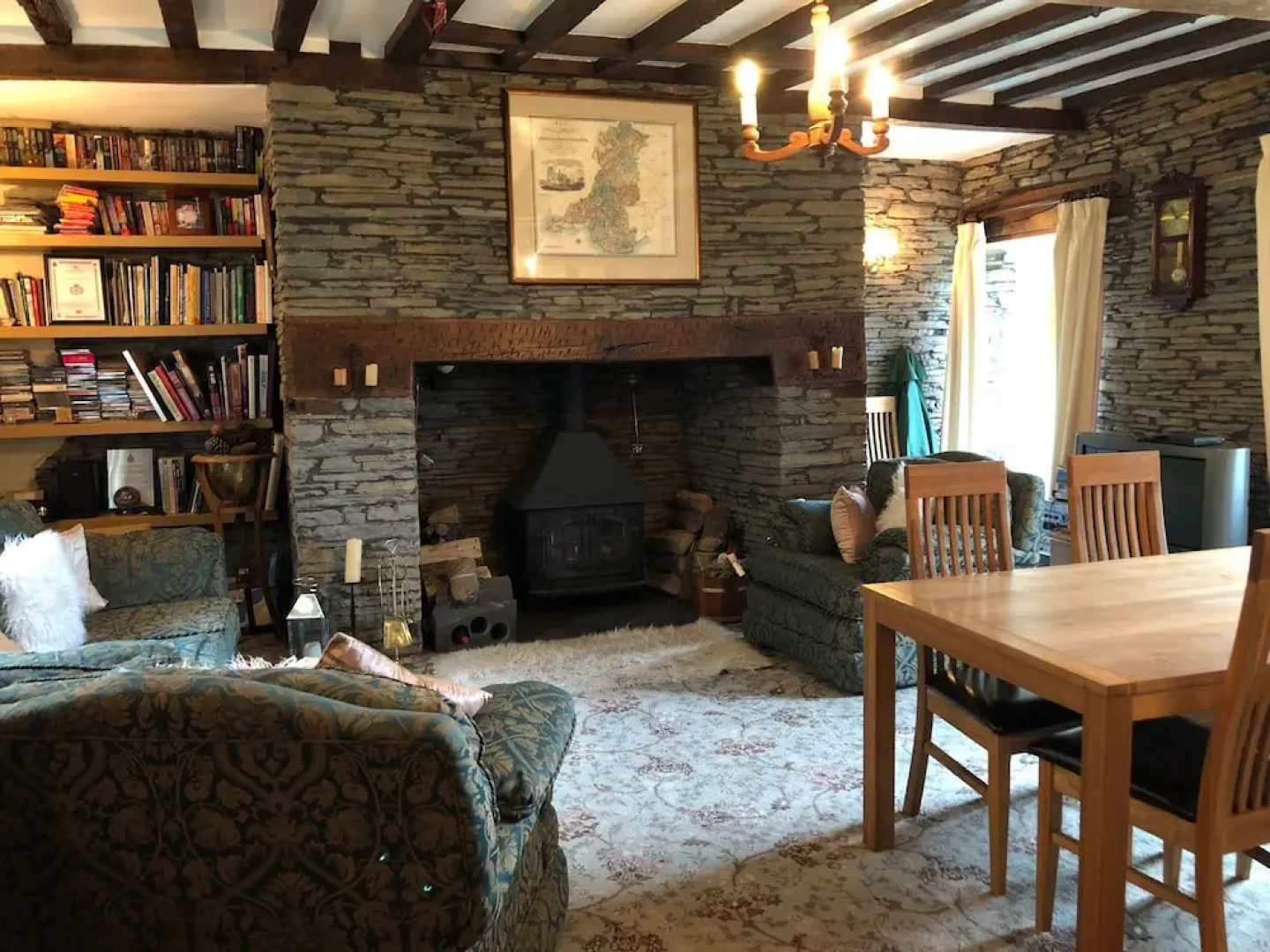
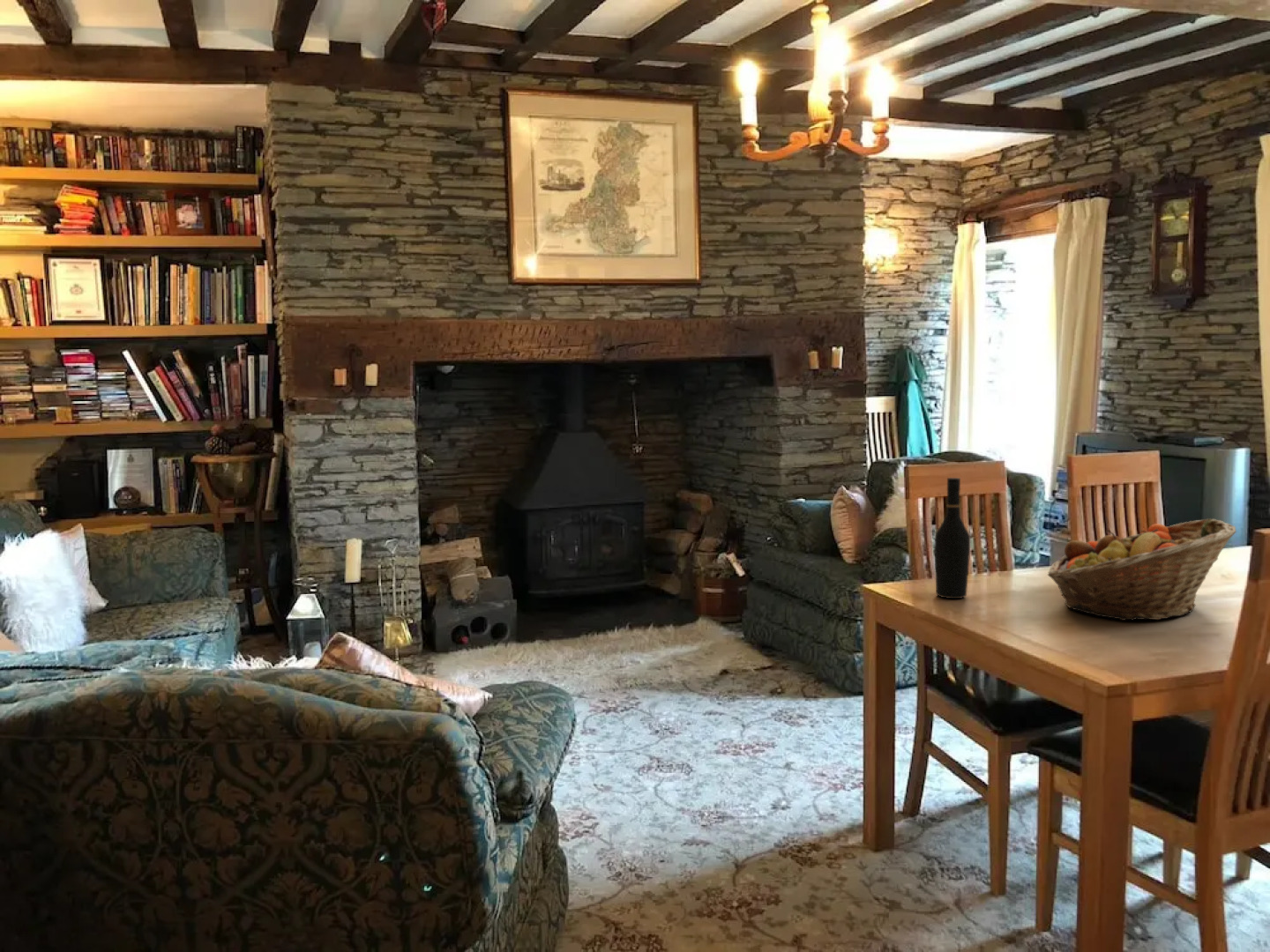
+ wine bottle [934,477,971,599]
+ fruit basket [1047,517,1237,621]
